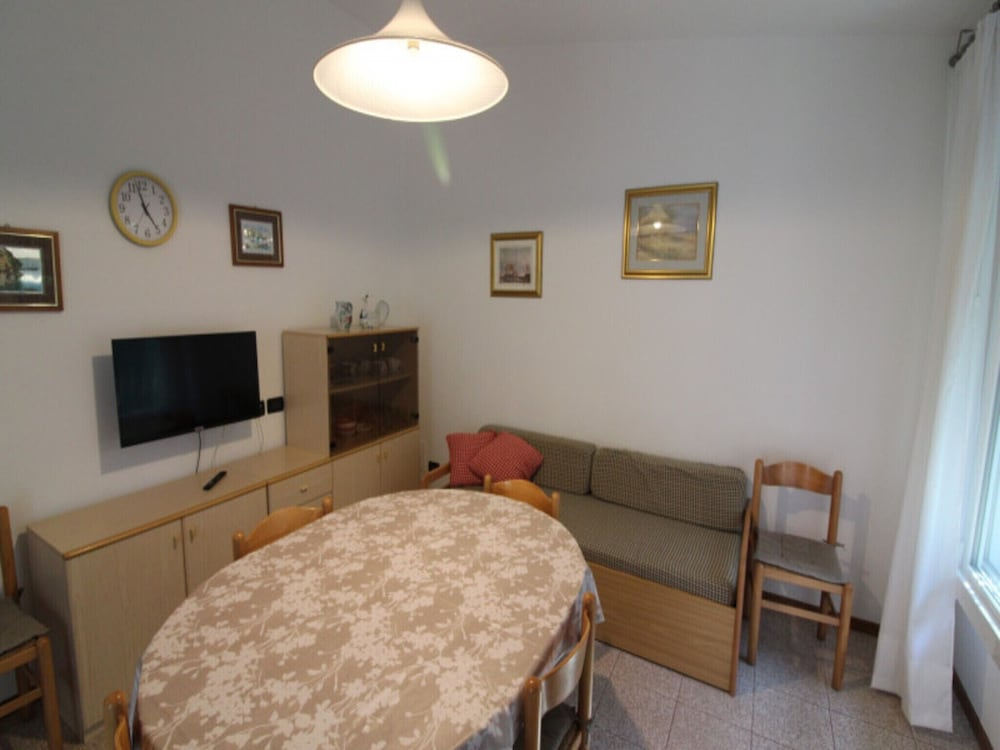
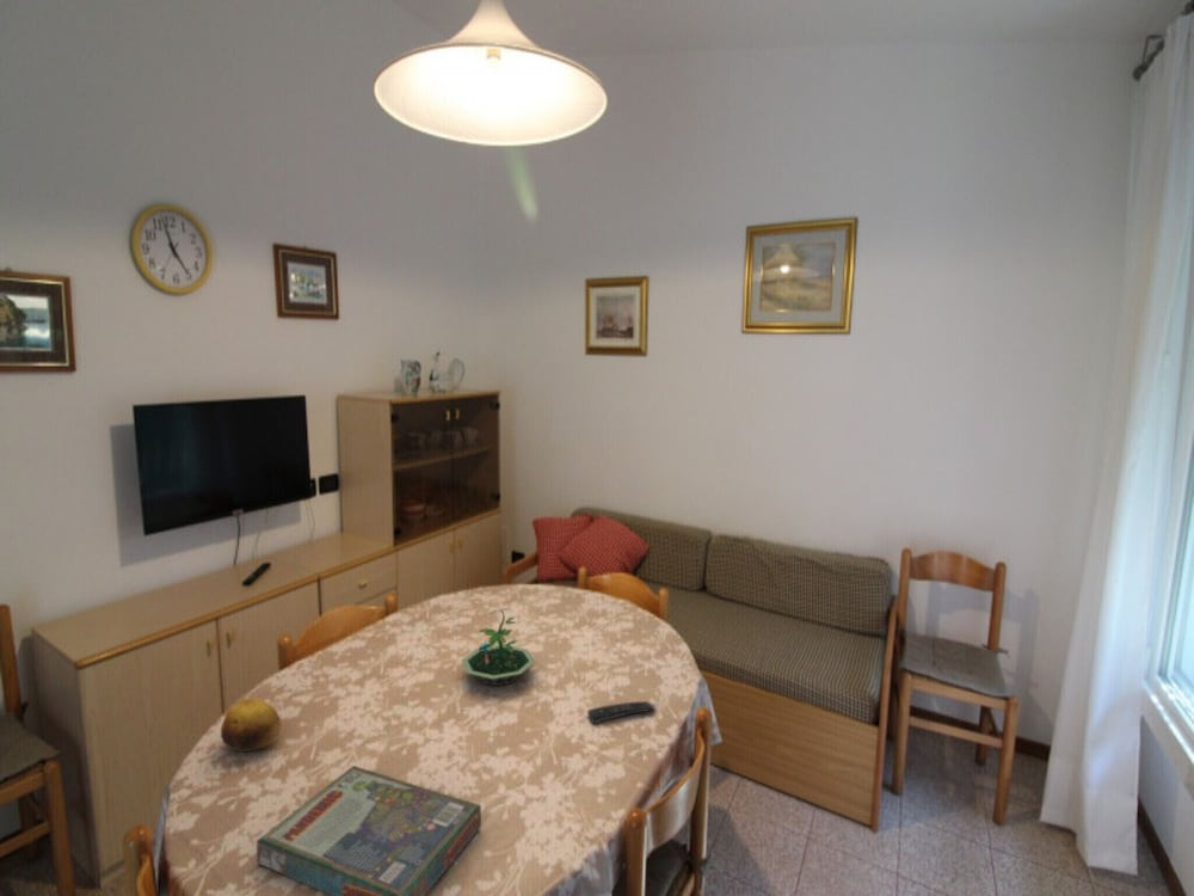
+ terrarium [461,607,536,687]
+ remote control [586,700,657,725]
+ board game [256,765,482,896]
+ fruit [220,696,283,753]
